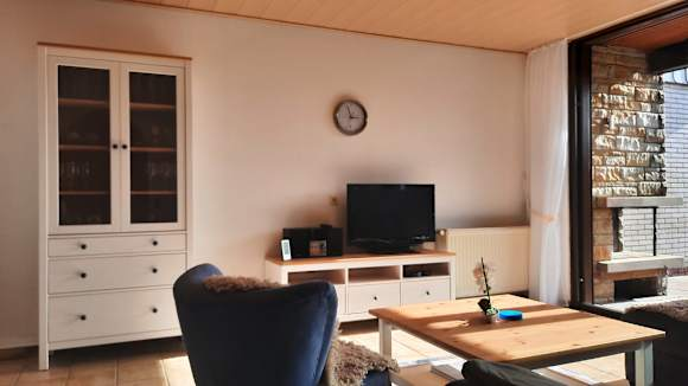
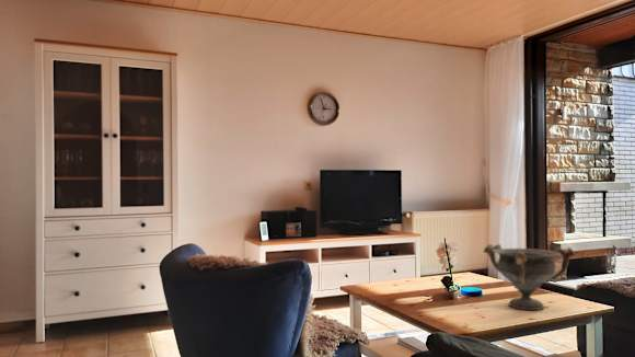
+ decorative bowl [482,243,577,311]
